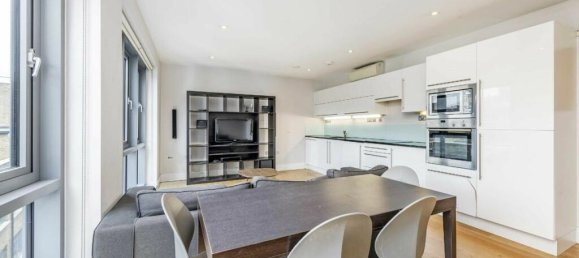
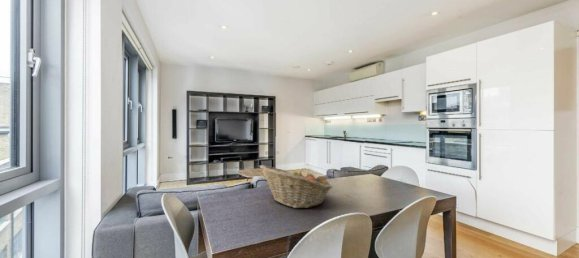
+ fruit basket [258,164,333,209]
